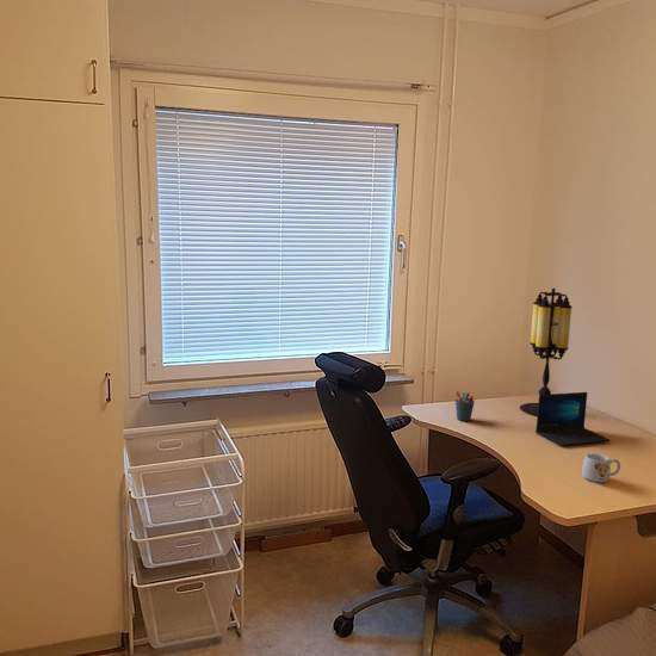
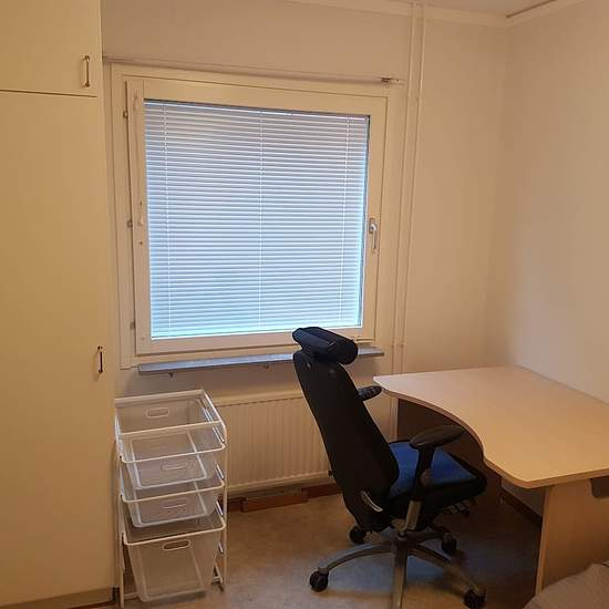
- laptop [534,391,611,447]
- mug [581,452,621,483]
- pen holder [454,390,476,422]
- table lamp [519,287,574,416]
